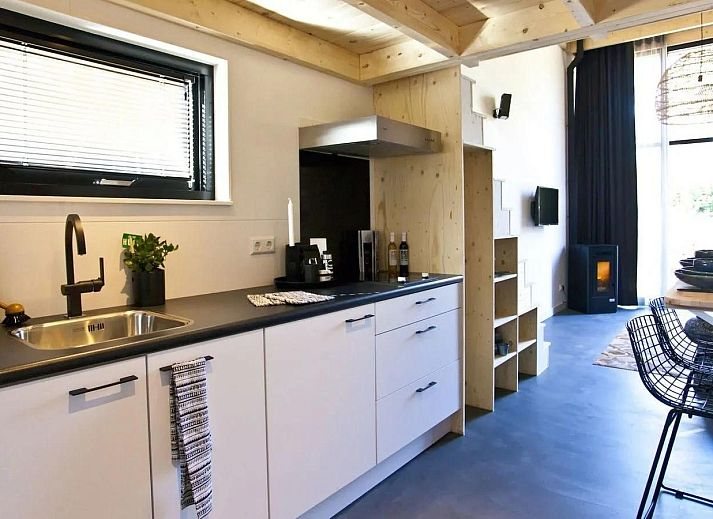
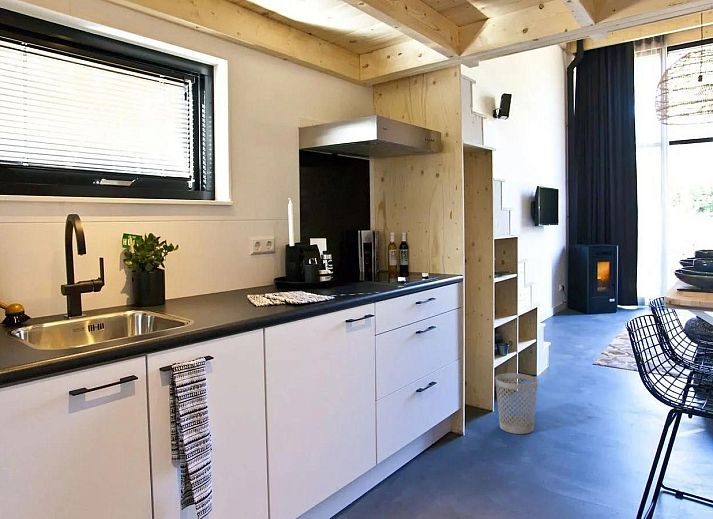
+ wastebasket [494,372,539,435]
